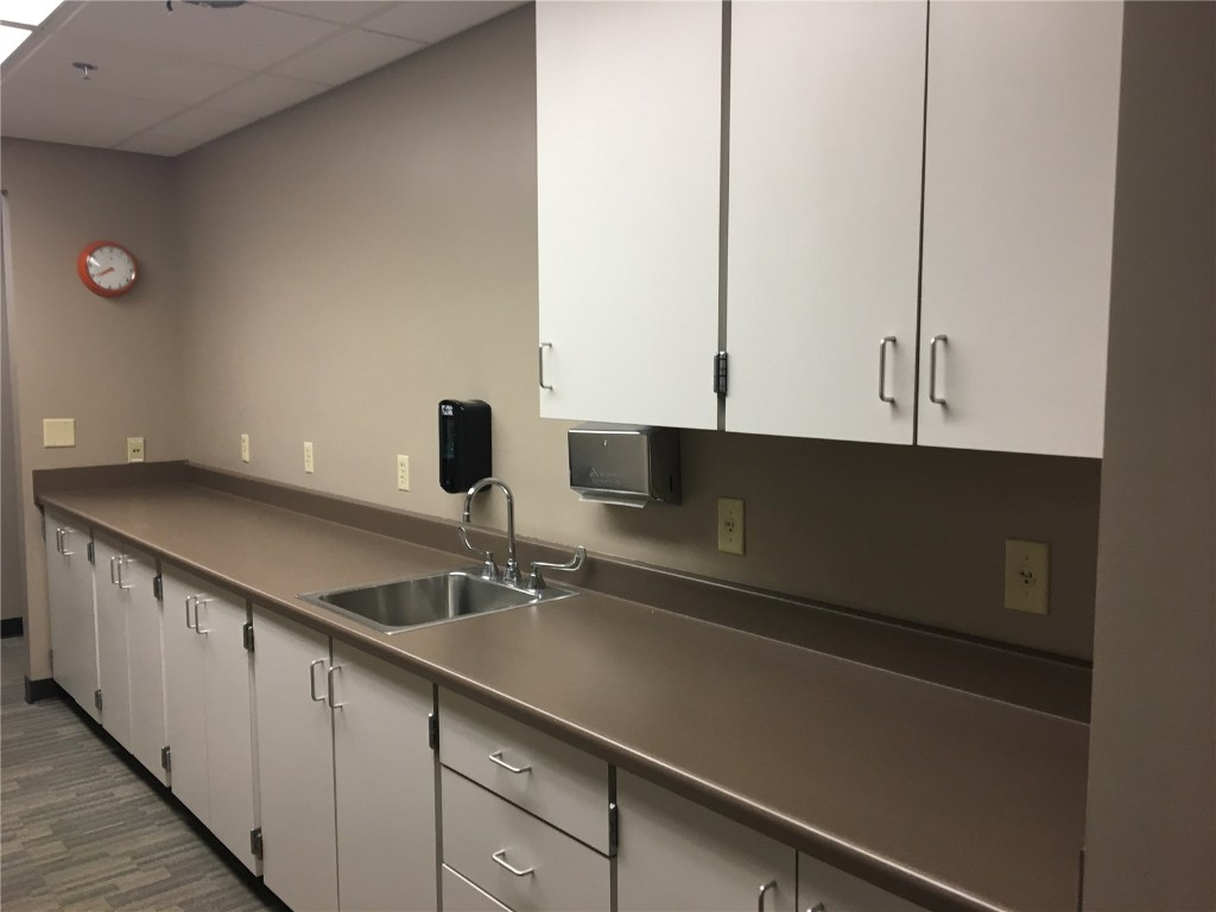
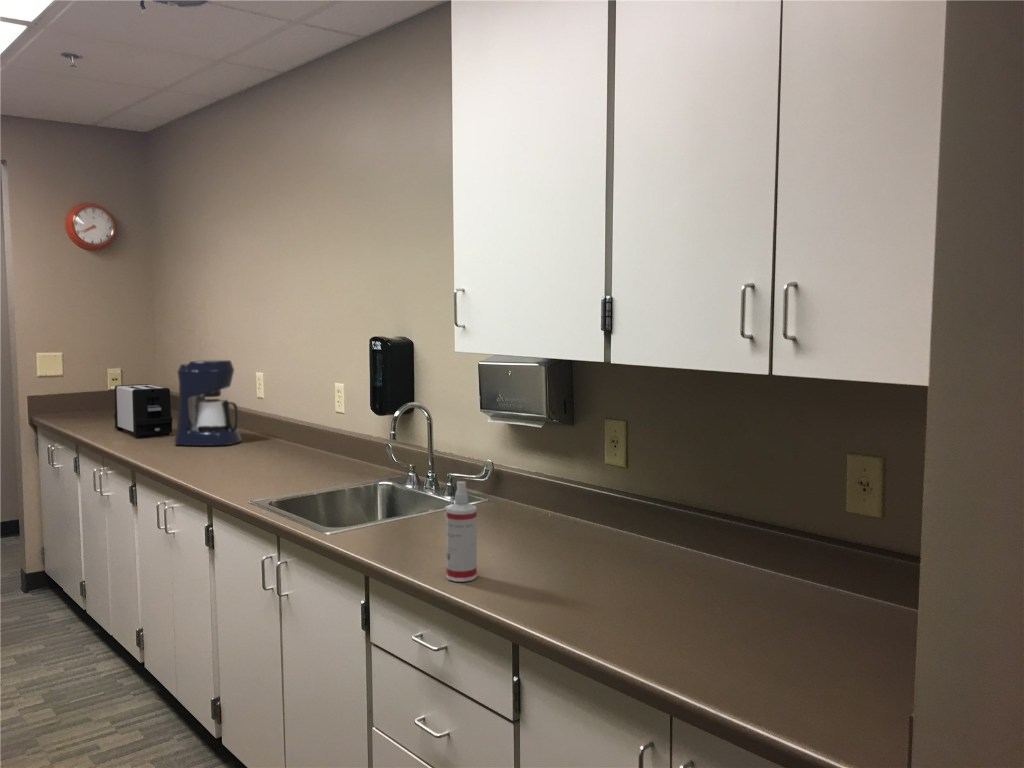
+ coffee maker [173,359,243,447]
+ toaster [113,383,173,438]
+ spray bottle [445,480,478,583]
